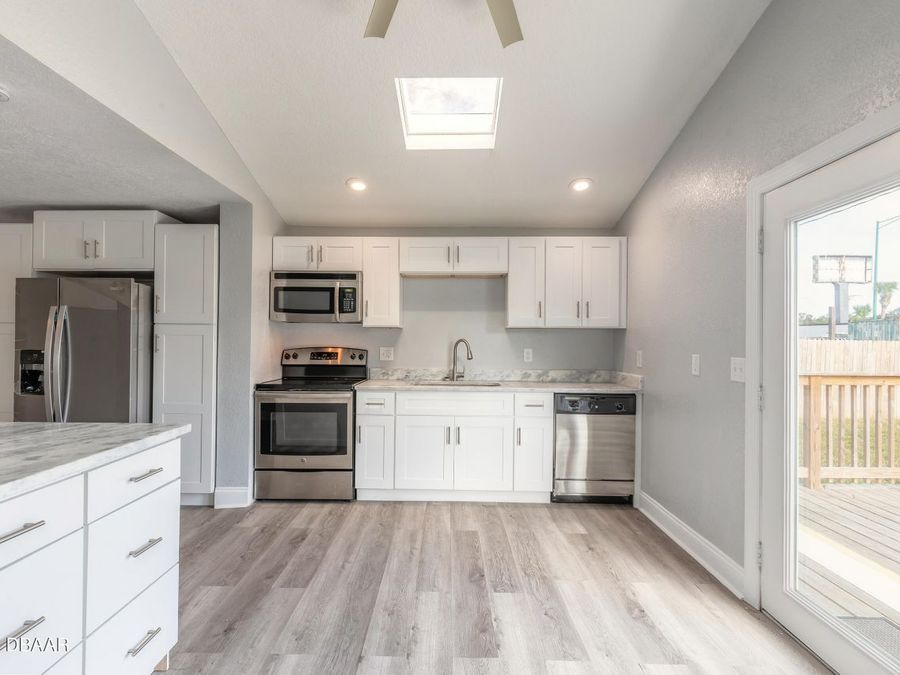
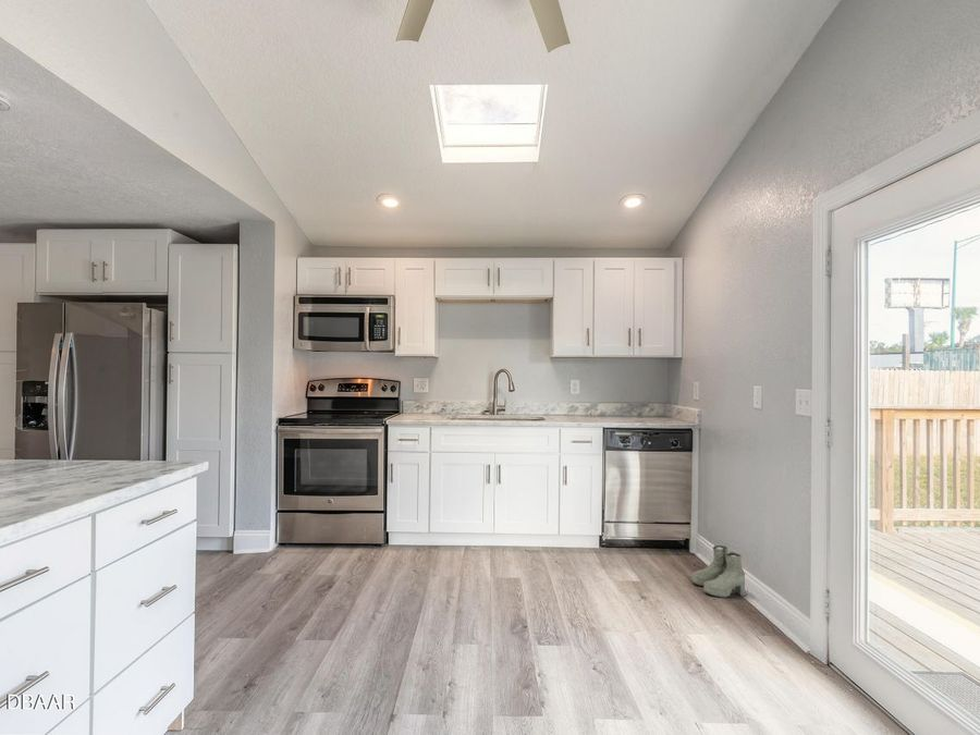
+ boots [690,544,748,599]
